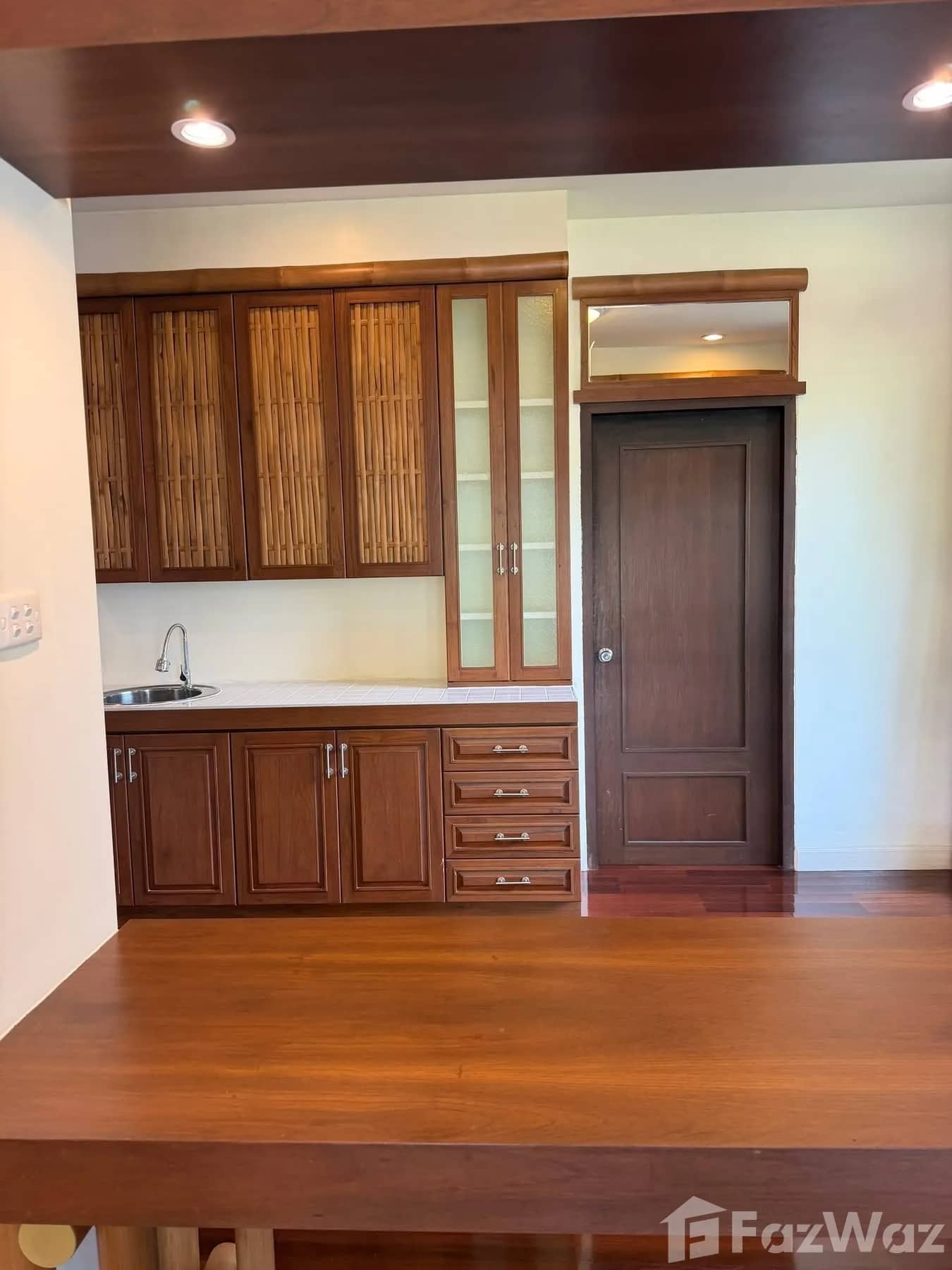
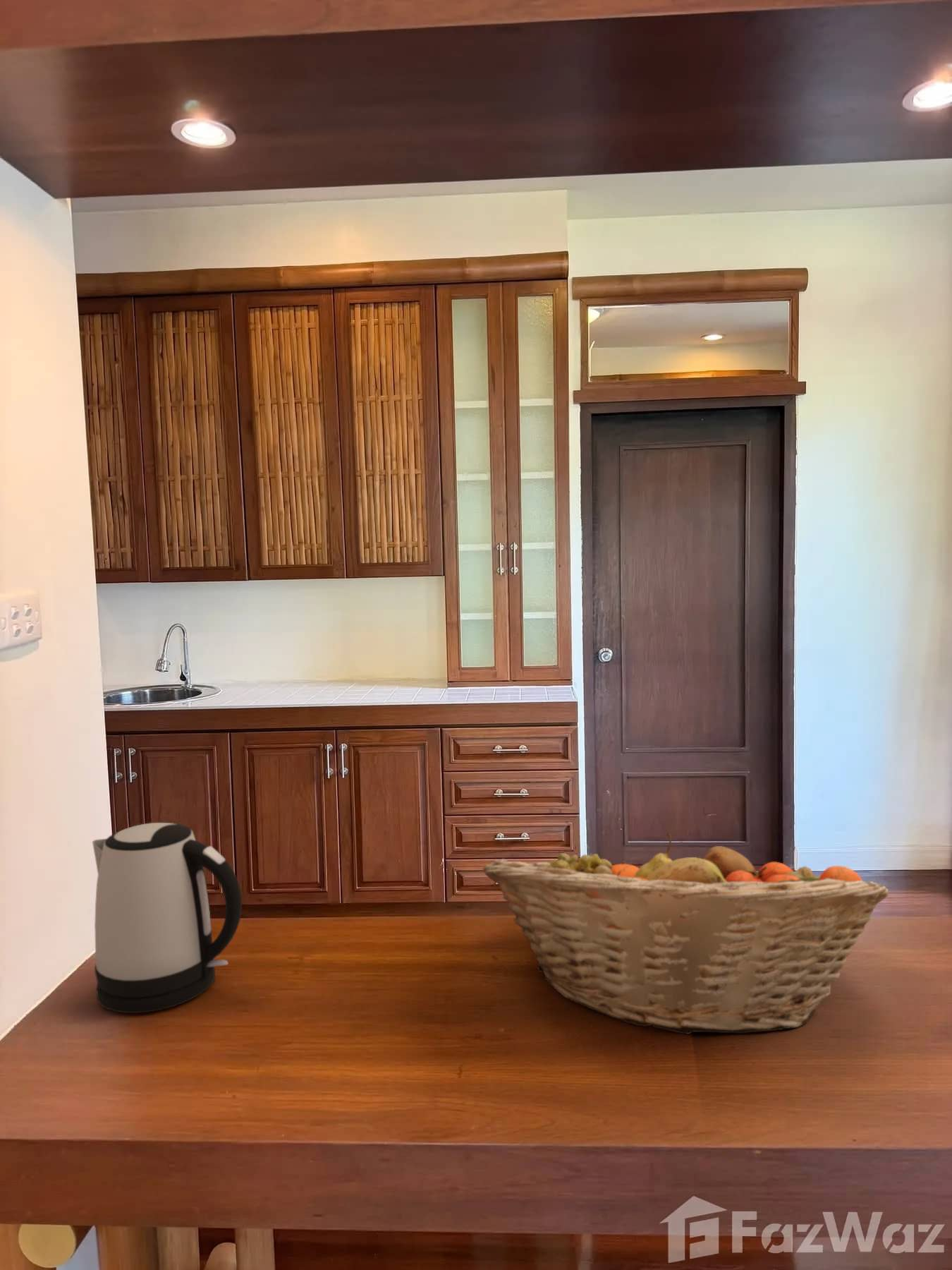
+ fruit basket [482,832,889,1034]
+ kettle [92,822,243,1014]
